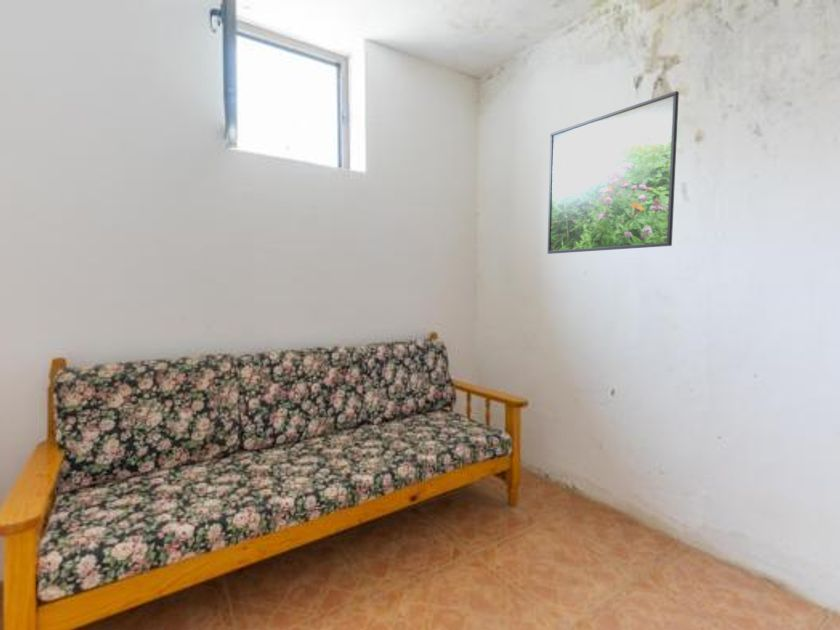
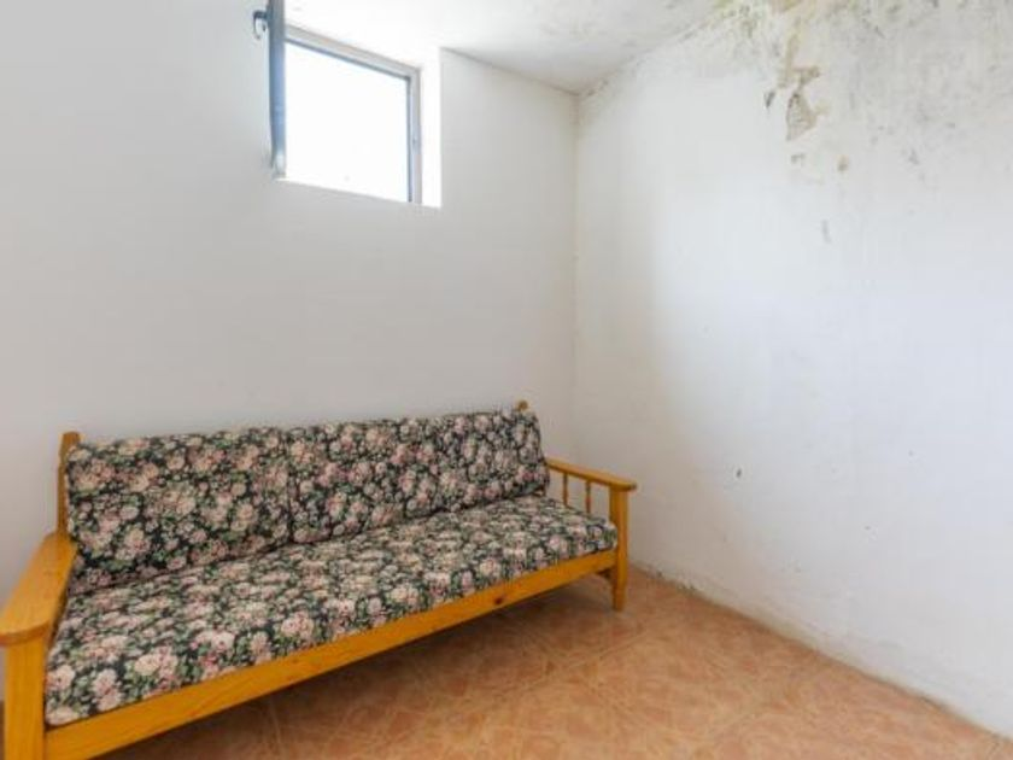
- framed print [547,90,680,255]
